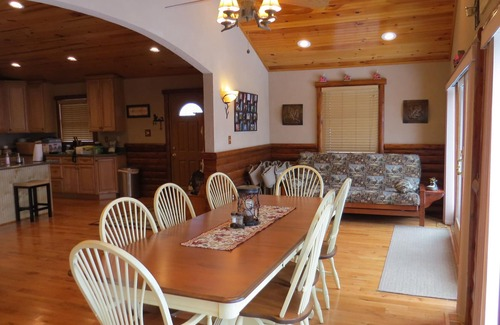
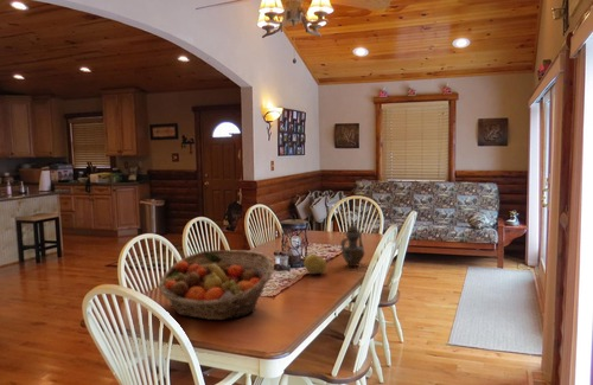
+ fruit basket [157,249,275,321]
+ teapot [339,219,365,268]
+ fruit [302,254,327,275]
